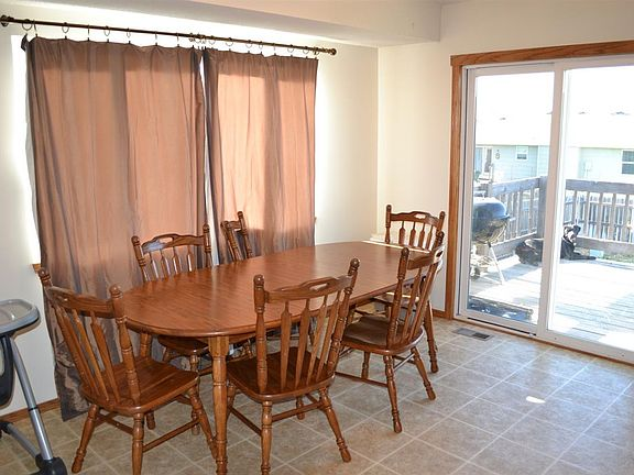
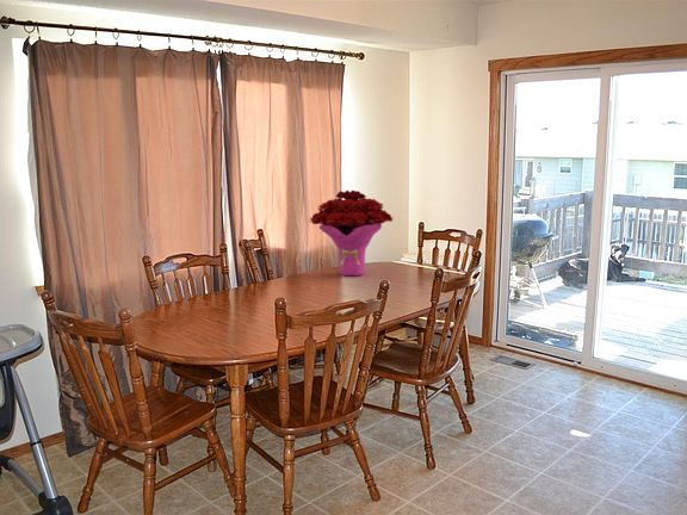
+ flower bouquet [309,188,395,277]
